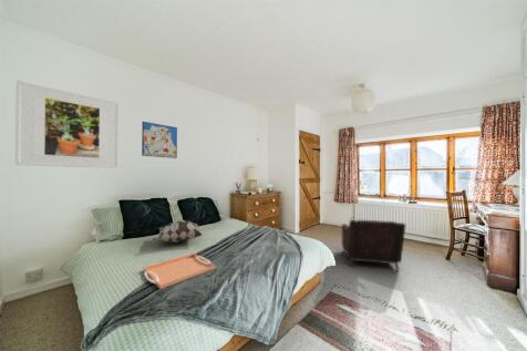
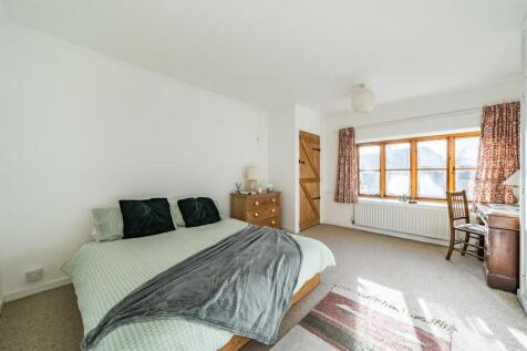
- serving tray [142,252,216,290]
- decorative pillow [152,219,204,244]
- armchair [341,219,406,271]
- wall art [141,121,178,159]
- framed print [14,80,121,169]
